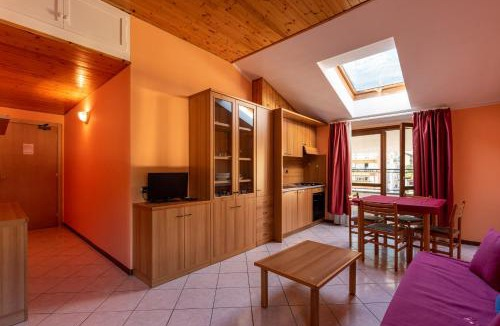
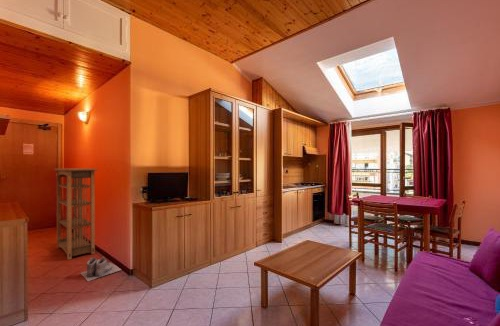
+ bookshelf [53,167,99,261]
+ boots [79,255,122,282]
